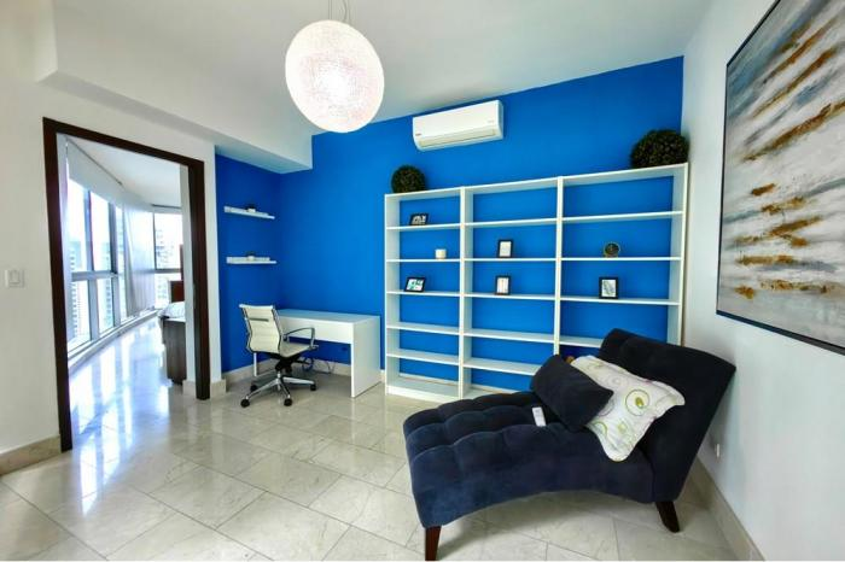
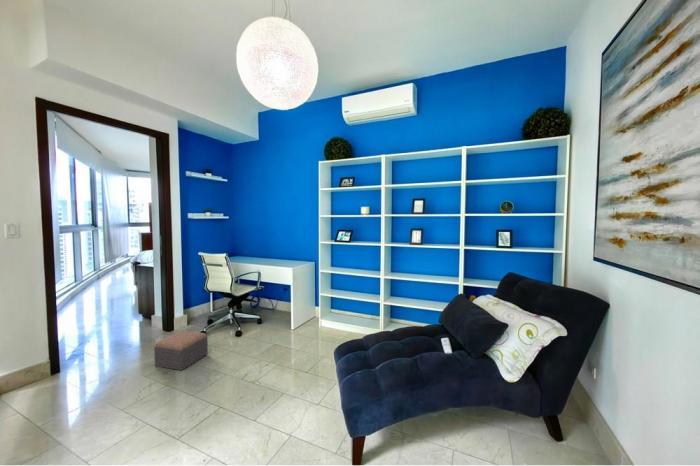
+ footstool [153,330,209,371]
